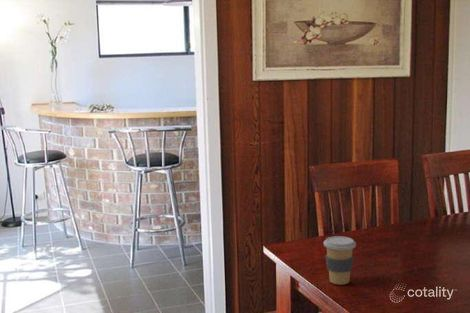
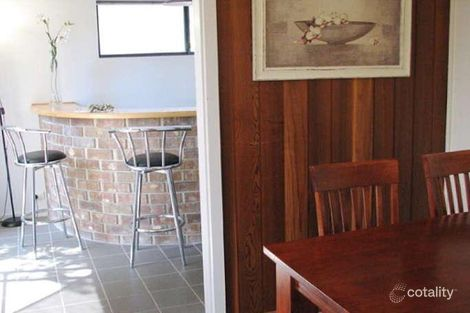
- coffee cup [323,235,357,286]
